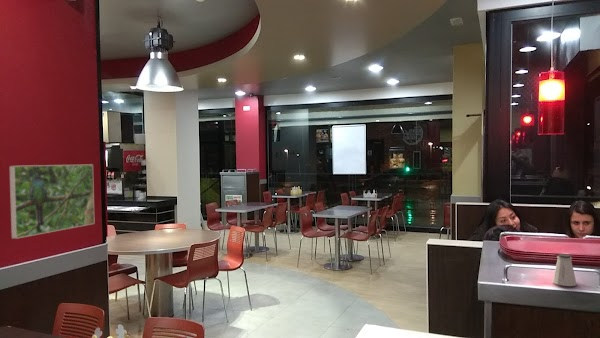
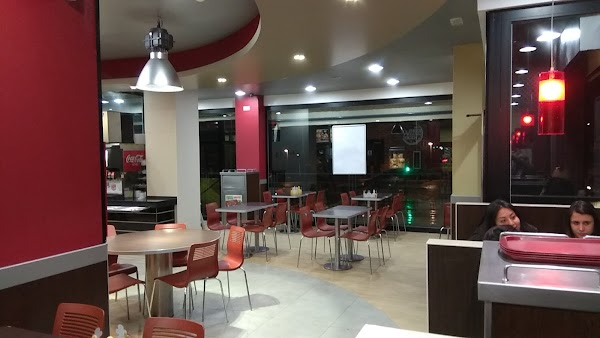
- saltshaker [552,253,578,287]
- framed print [9,163,96,240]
